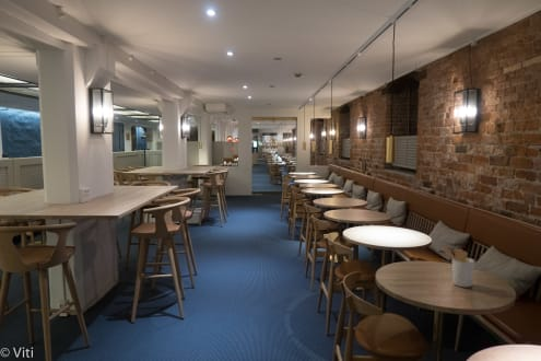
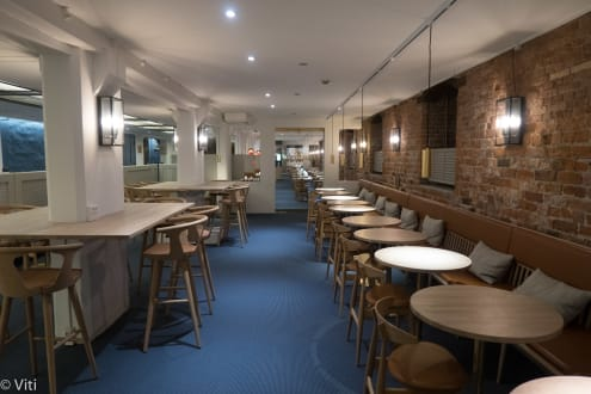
- utensil holder [440,245,475,288]
